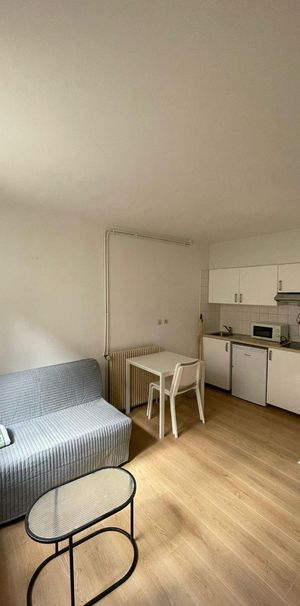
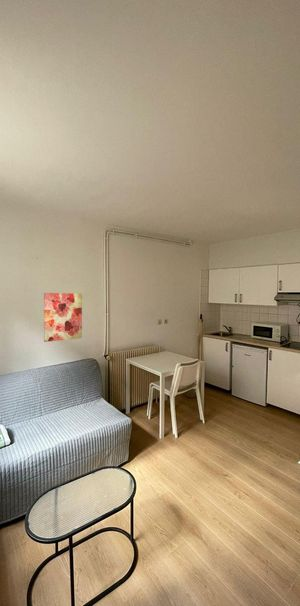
+ wall art [43,292,83,343]
